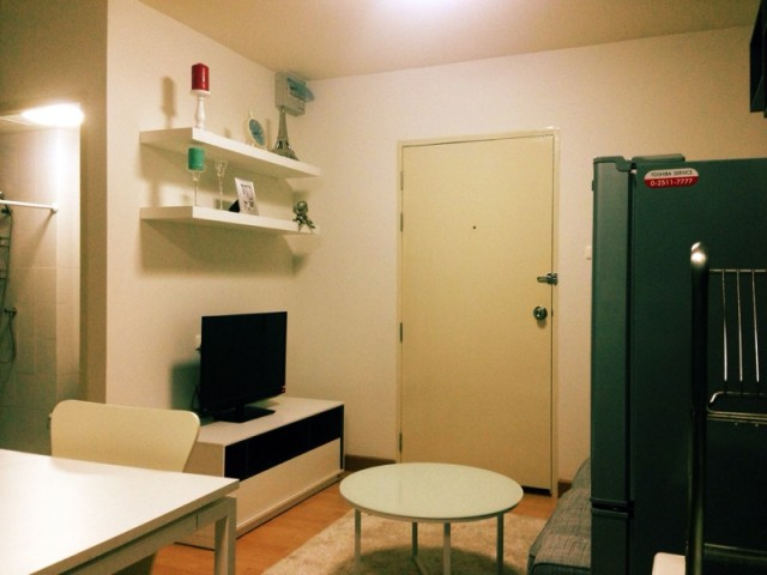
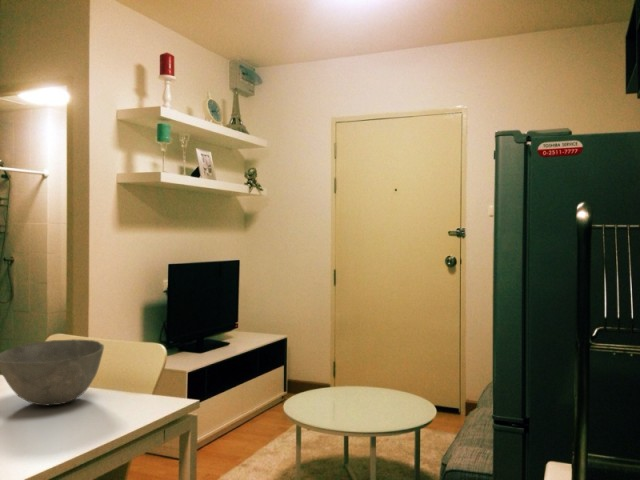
+ bowl [0,338,105,407]
